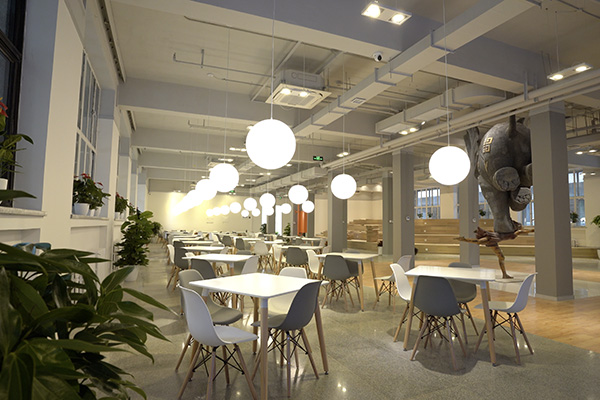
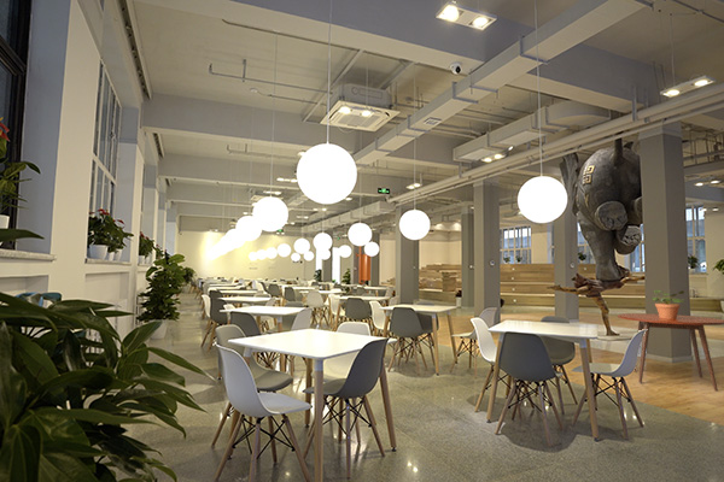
+ dining table [617,312,724,392]
+ potted plant [650,289,689,319]
